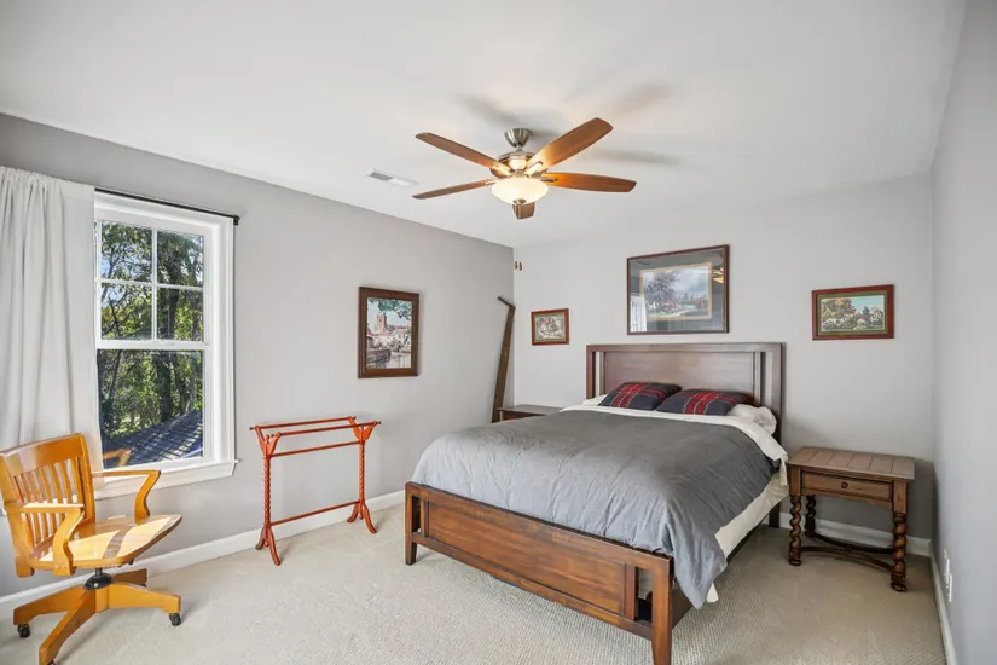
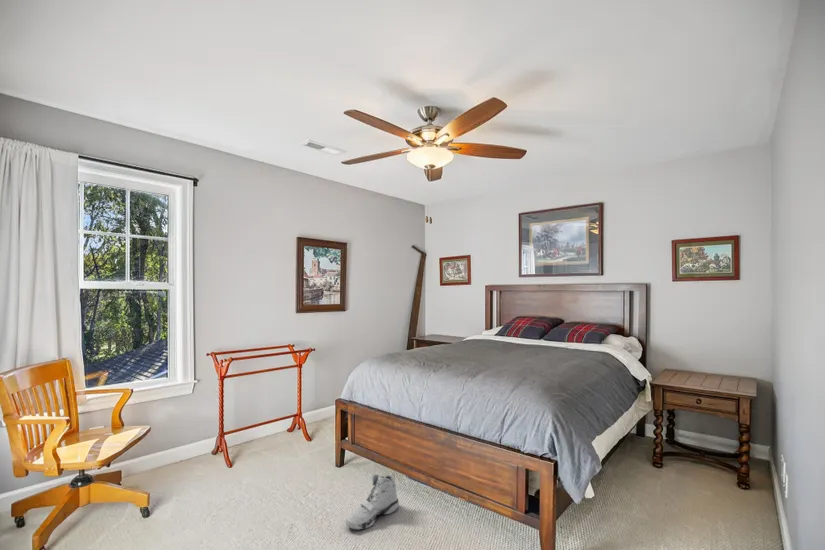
+ sneaker [345,472,400,530]
